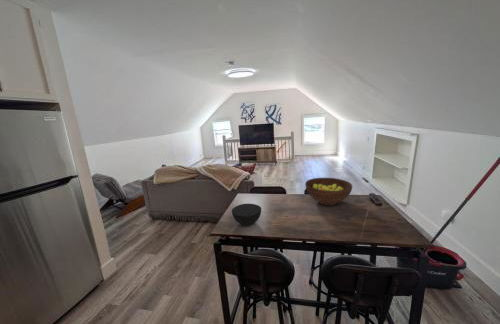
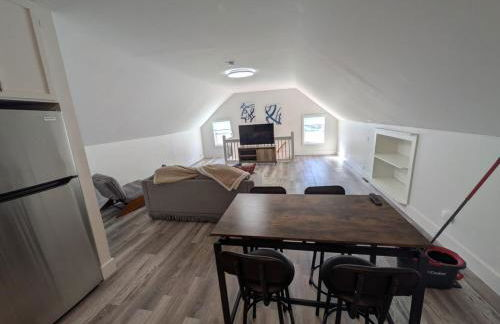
- bowl [231,203,262,226]
- fruit bowl [304,177,353,206]
